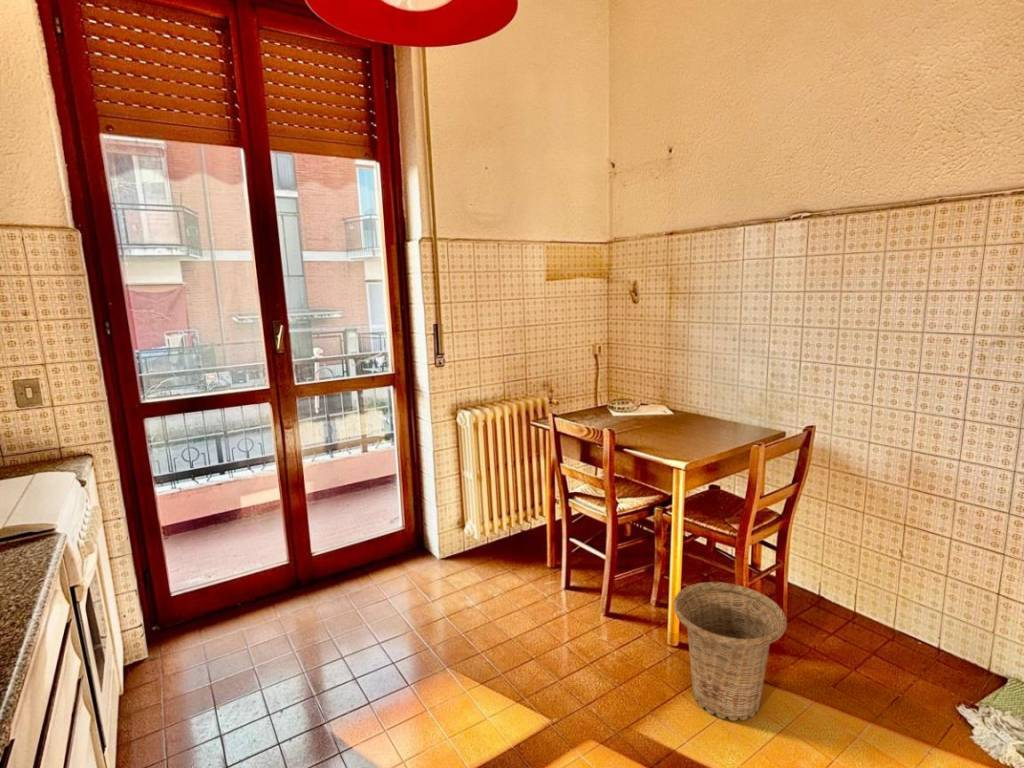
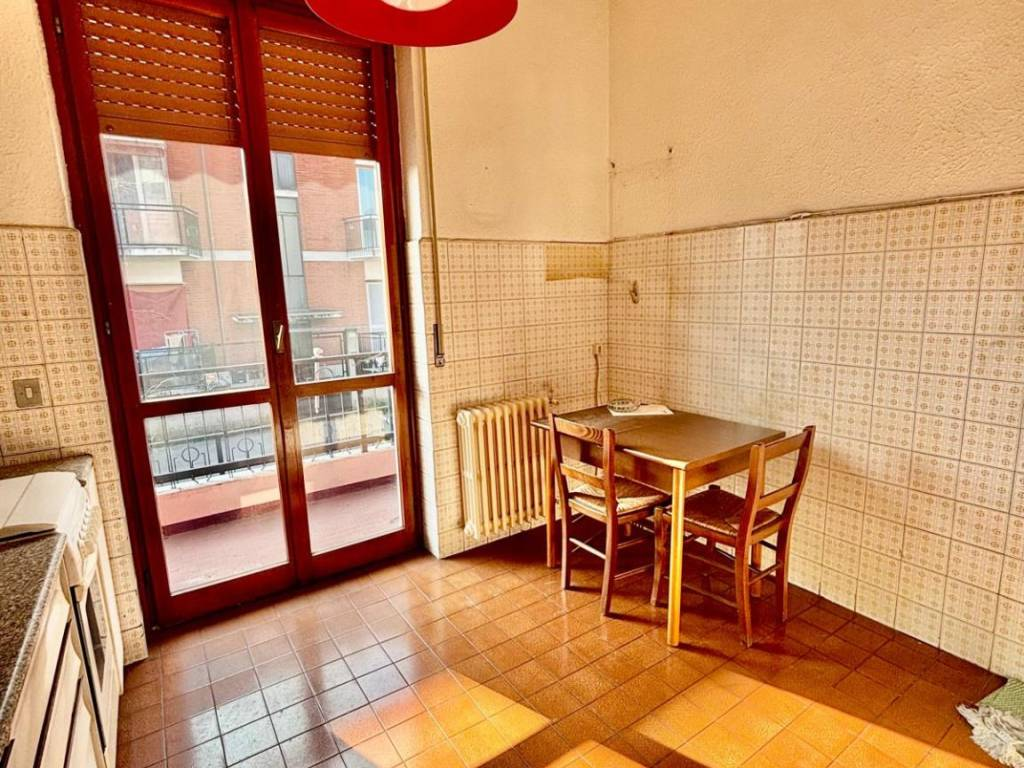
- basket [673,581,788,722]
